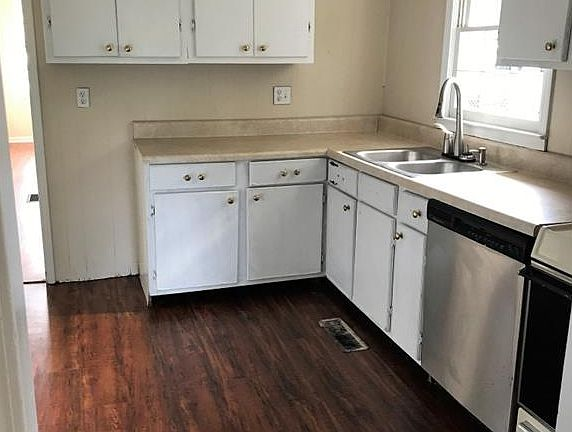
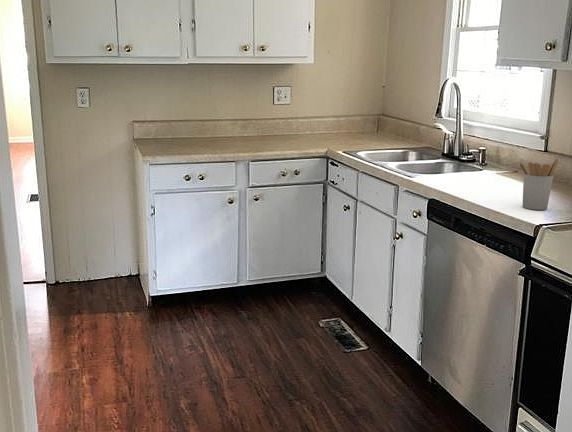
+ utensil holder [518,158,559,211]
